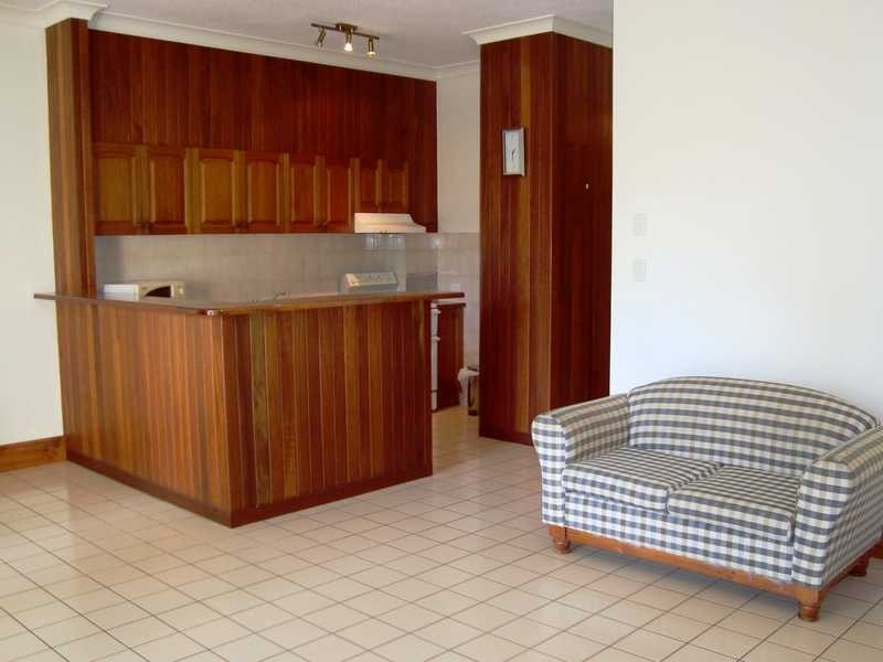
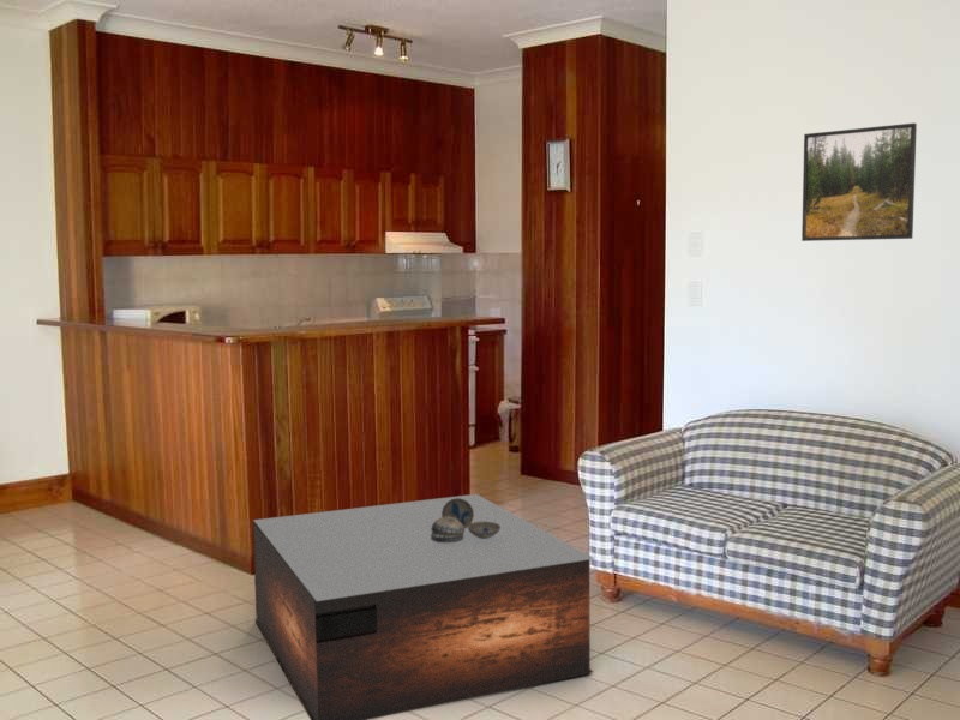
+ decorative bowl [431,498,500,542]
+ coffee table [252,493,596,720]
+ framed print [800,122,918,242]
